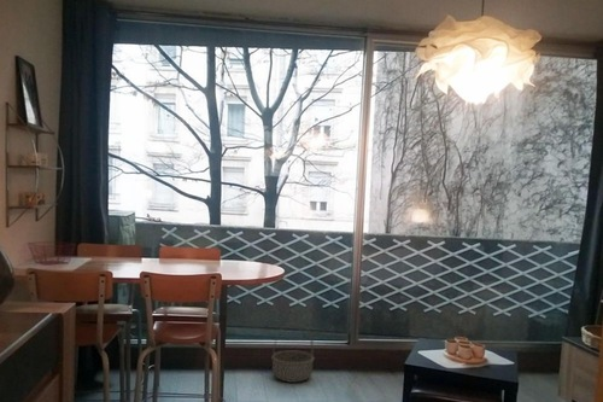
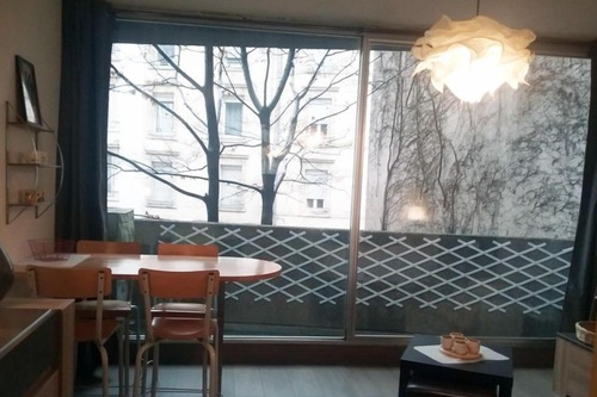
- basket [270,321,316,384]
